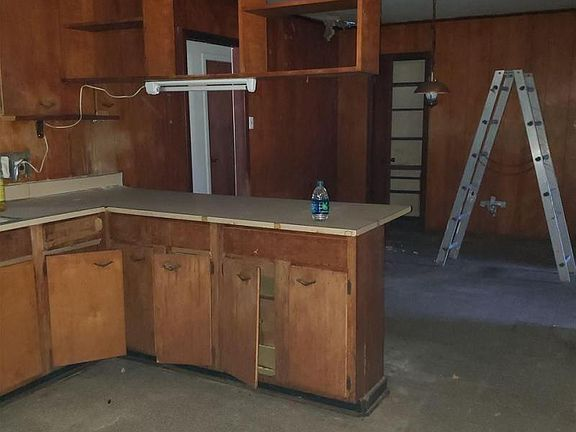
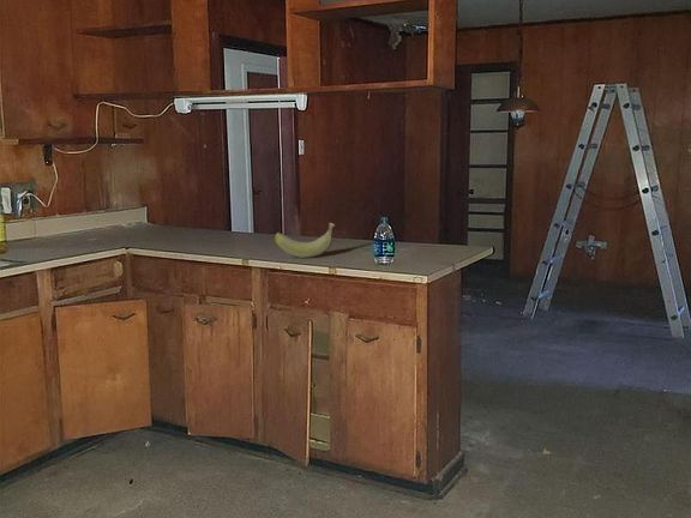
+ banana [274,222,336,259]
